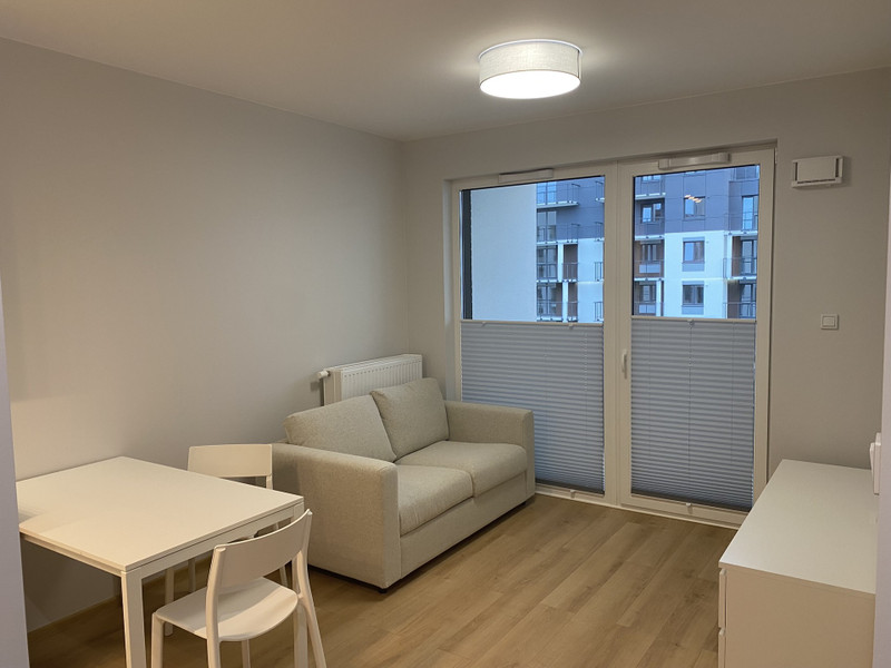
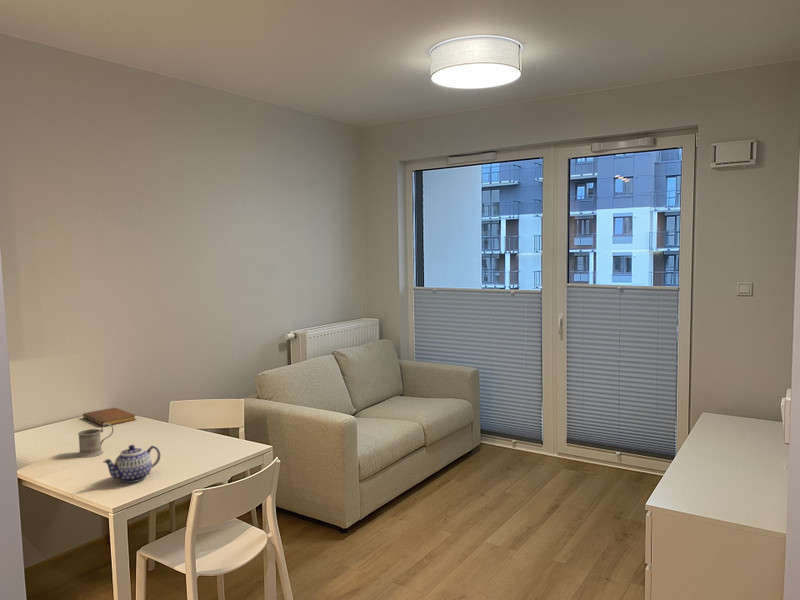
+ notebook [82,407,137,427]
+ mug [76,423,115,459]
+ teapot [102,444,161,483]
